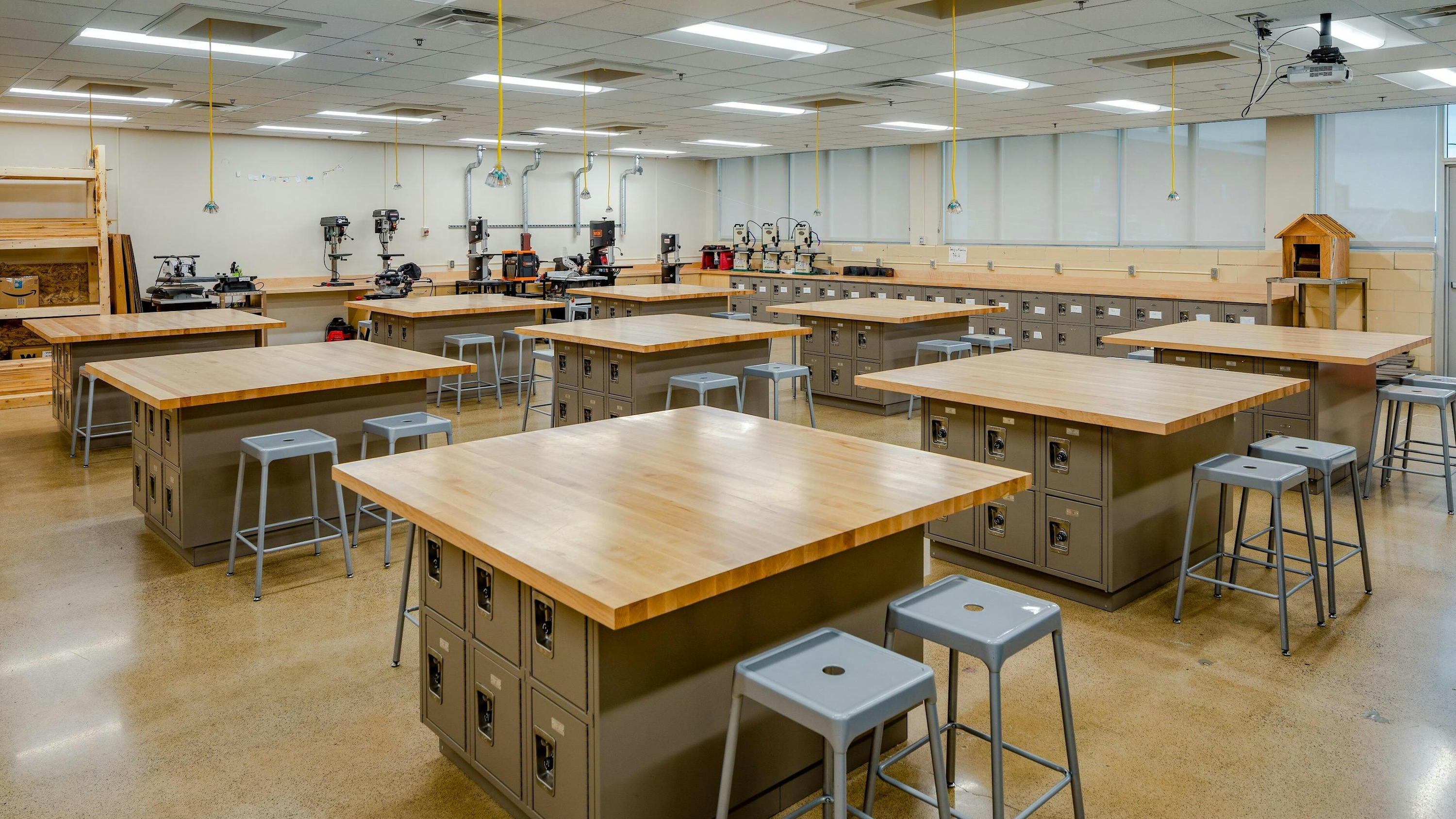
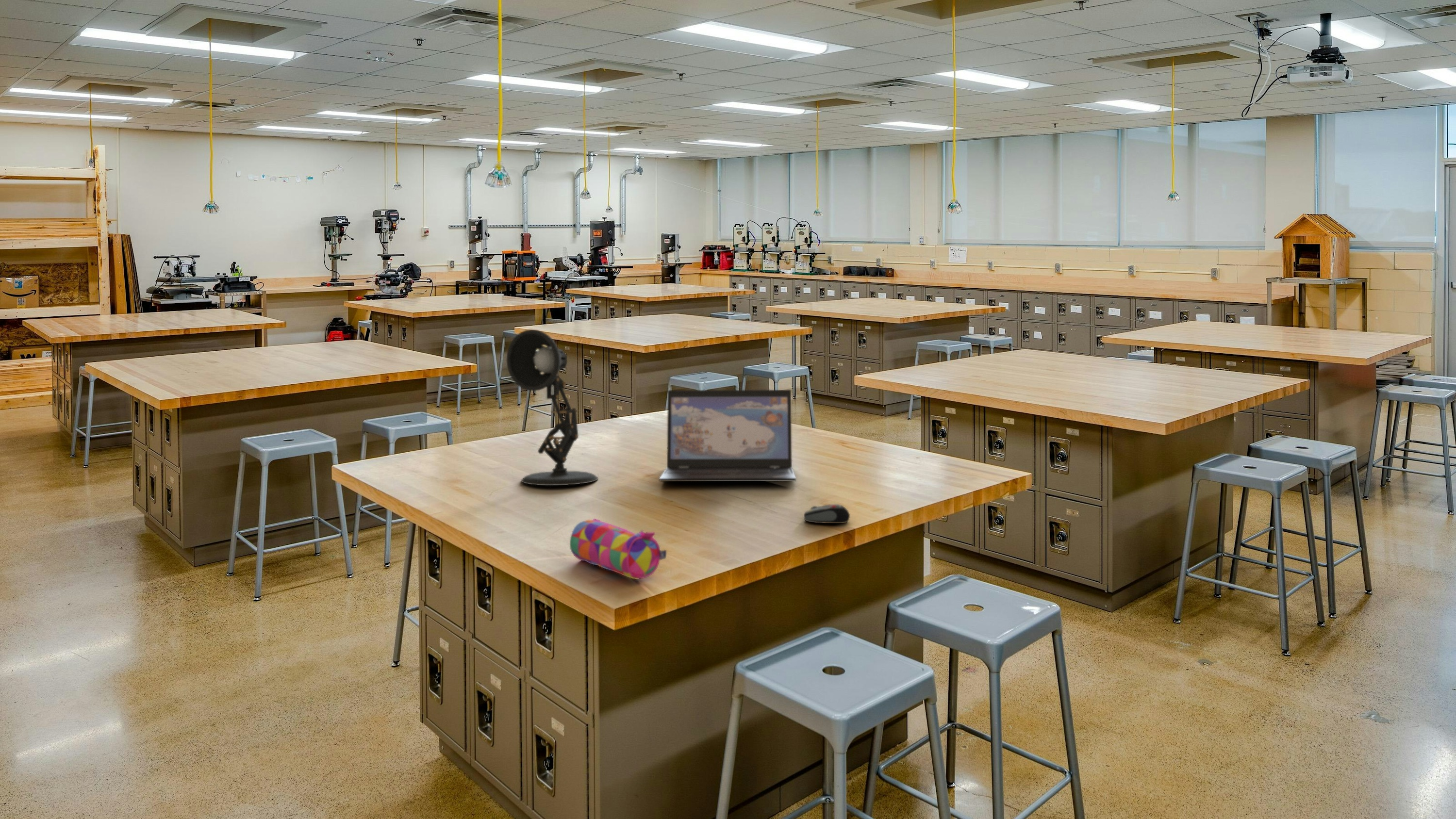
+ computer mouse [803,504,850,524]
+ laptop [659,389,796,482]
+ desk lamp [506,329,599,486]
+ pencil case [569,518,667,580]
